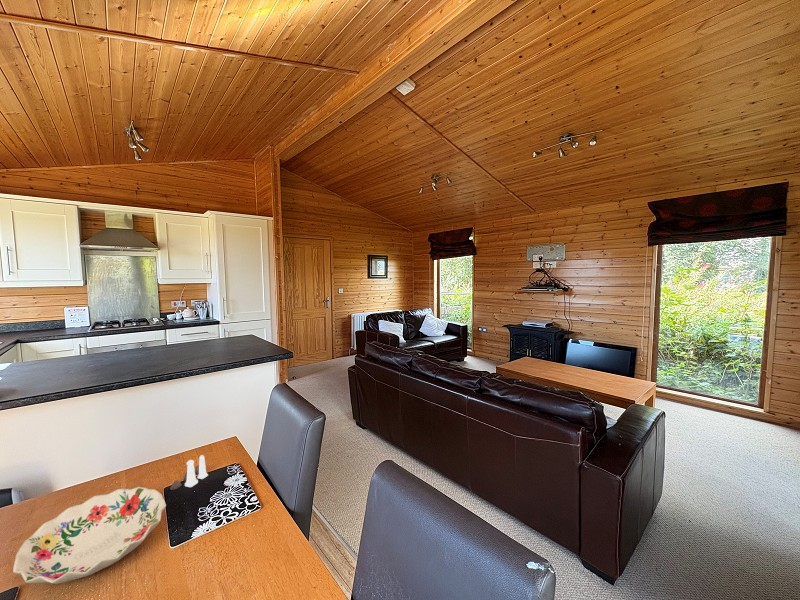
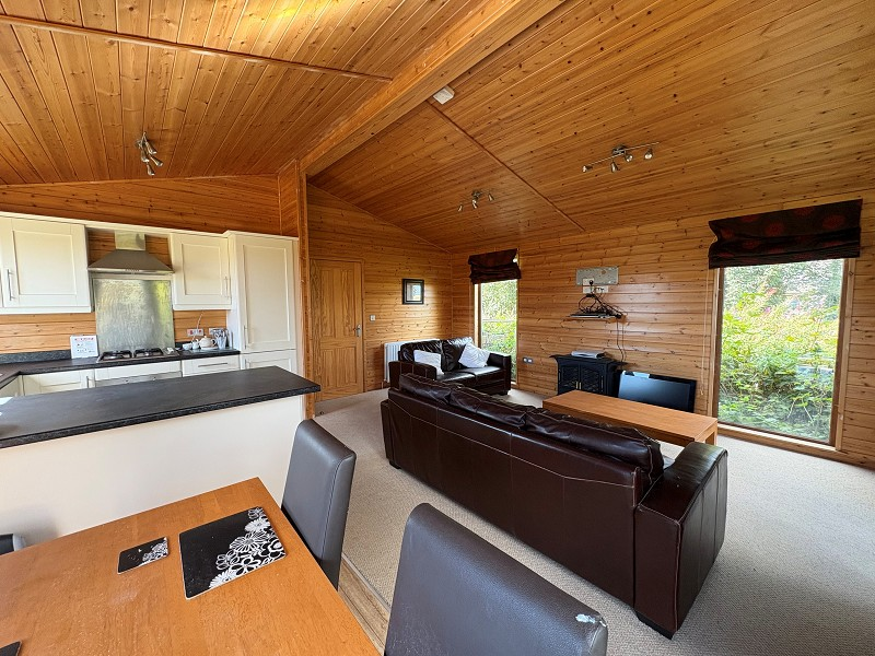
- salt and pepper shaker set [169,454,209,491]
- decorative bowl [12,486,167,585]
